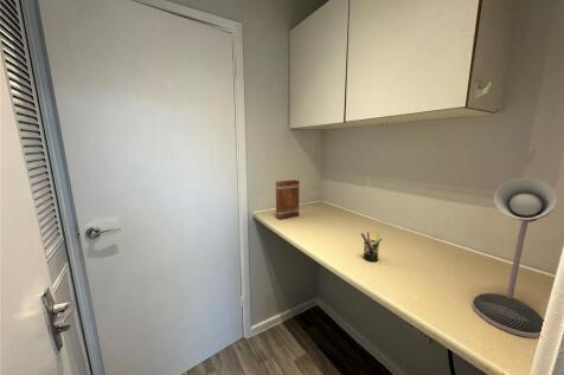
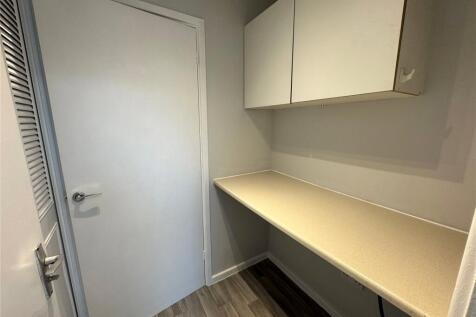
- book [274,179,300,220]
- pen holder [360,231,383,263]
- desk lamp [470,177,557,338]
